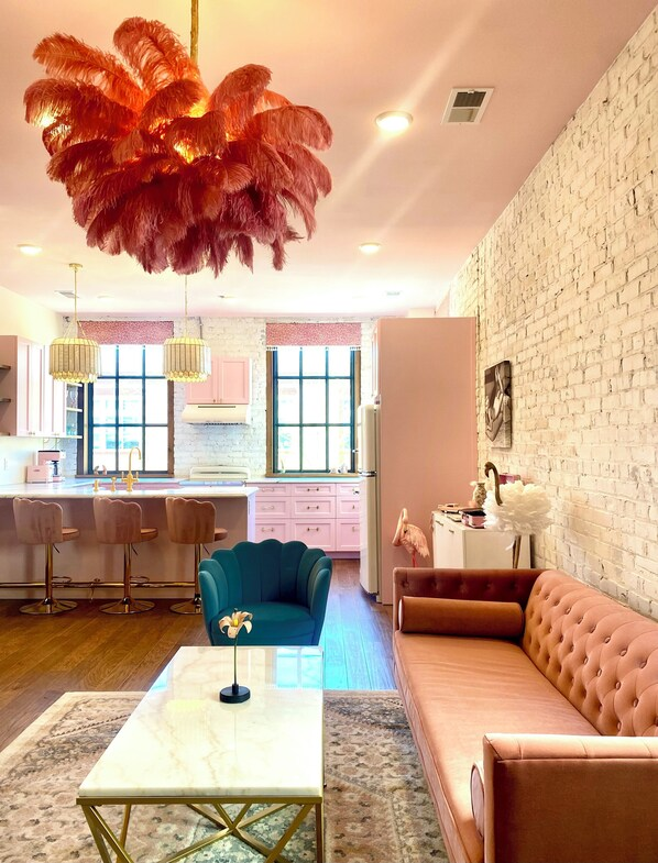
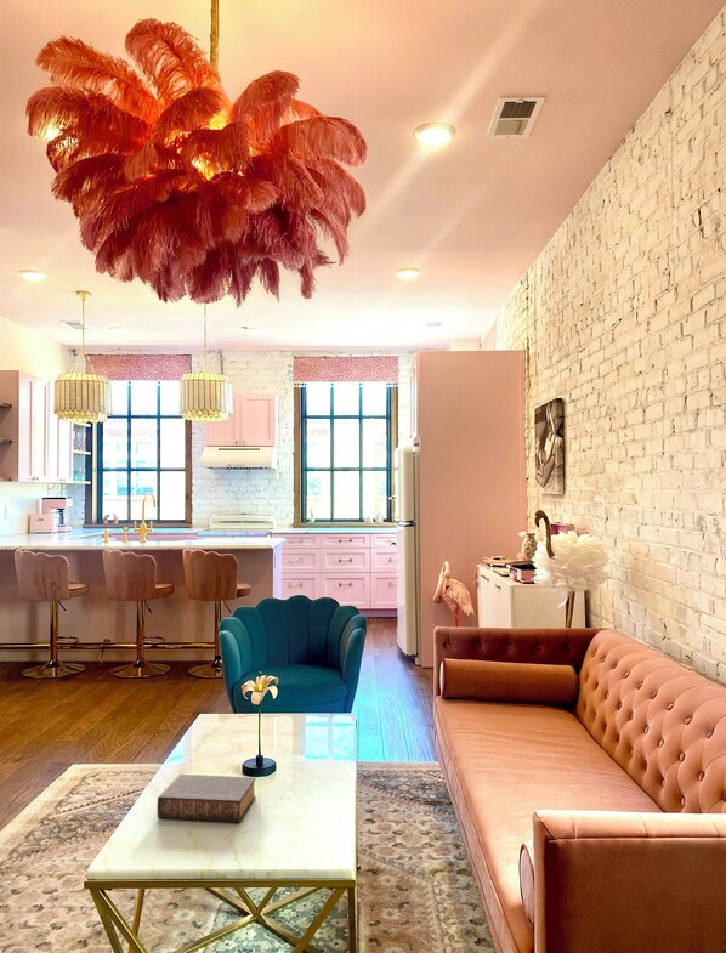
+ book [157,773,257,823]
